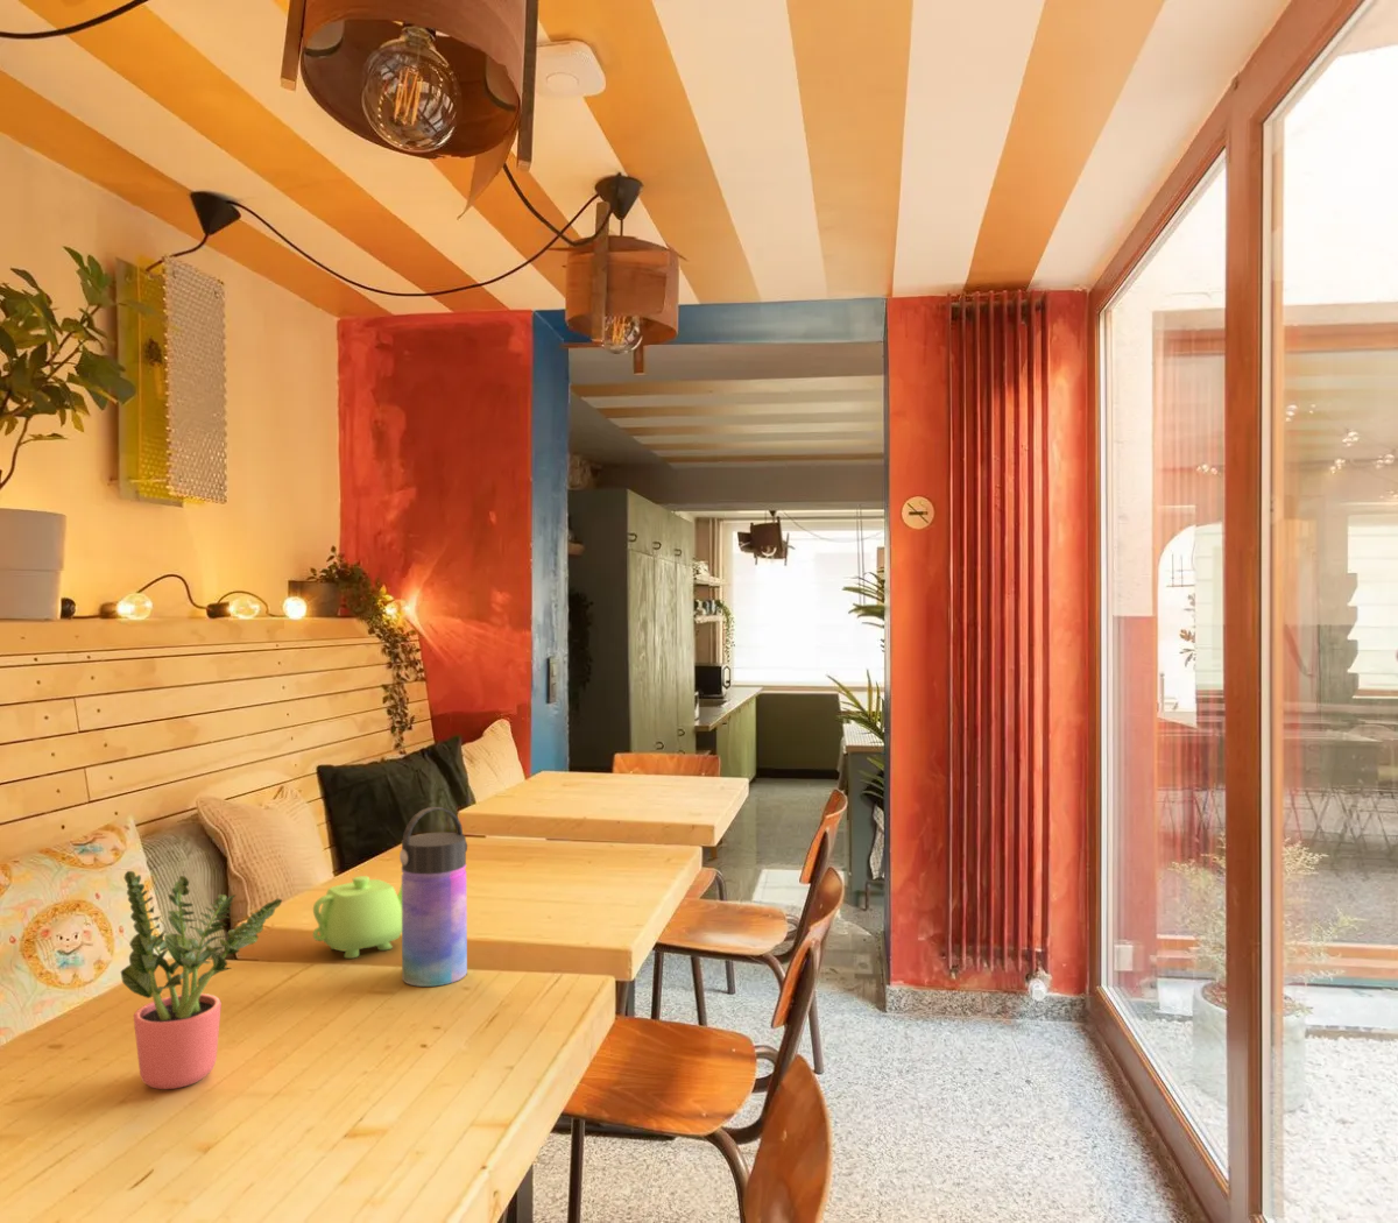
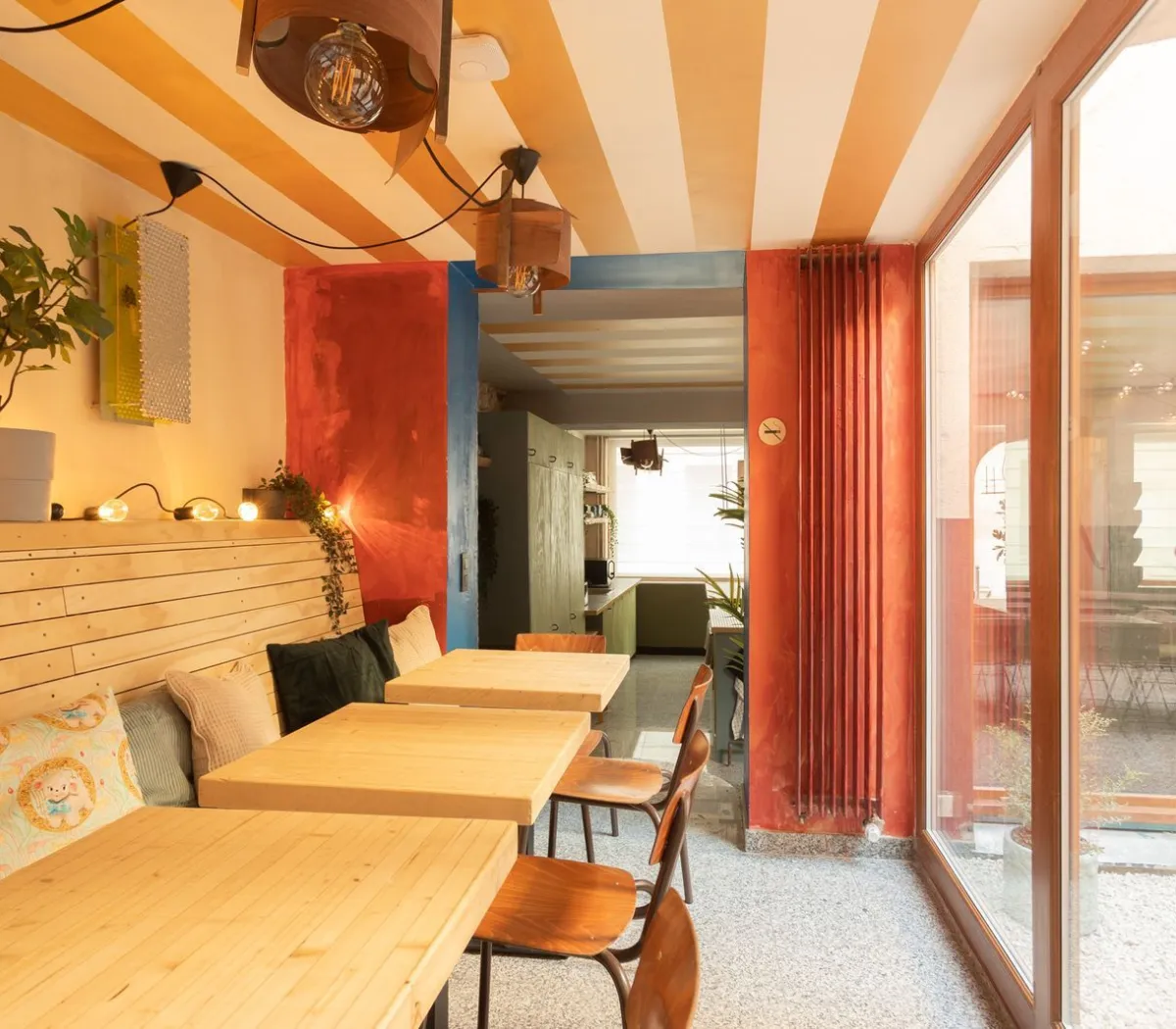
- water bottle [398,806,468,988]
- potted plant [120,870,283,1090]
- teapot [313,875,402,960]
